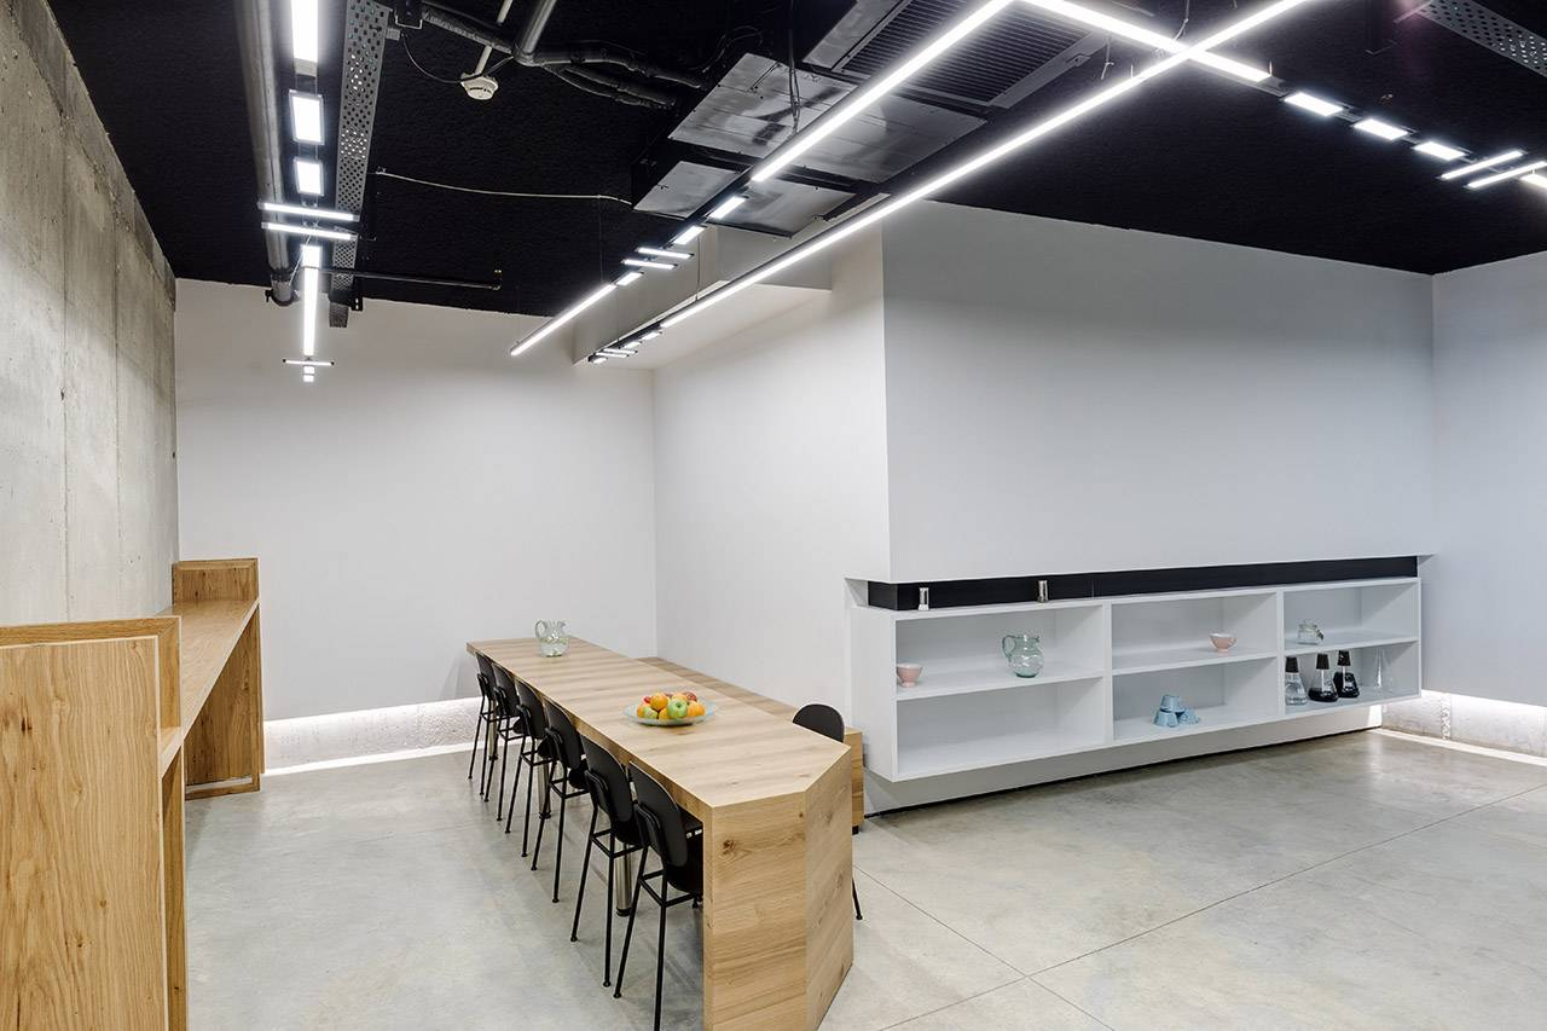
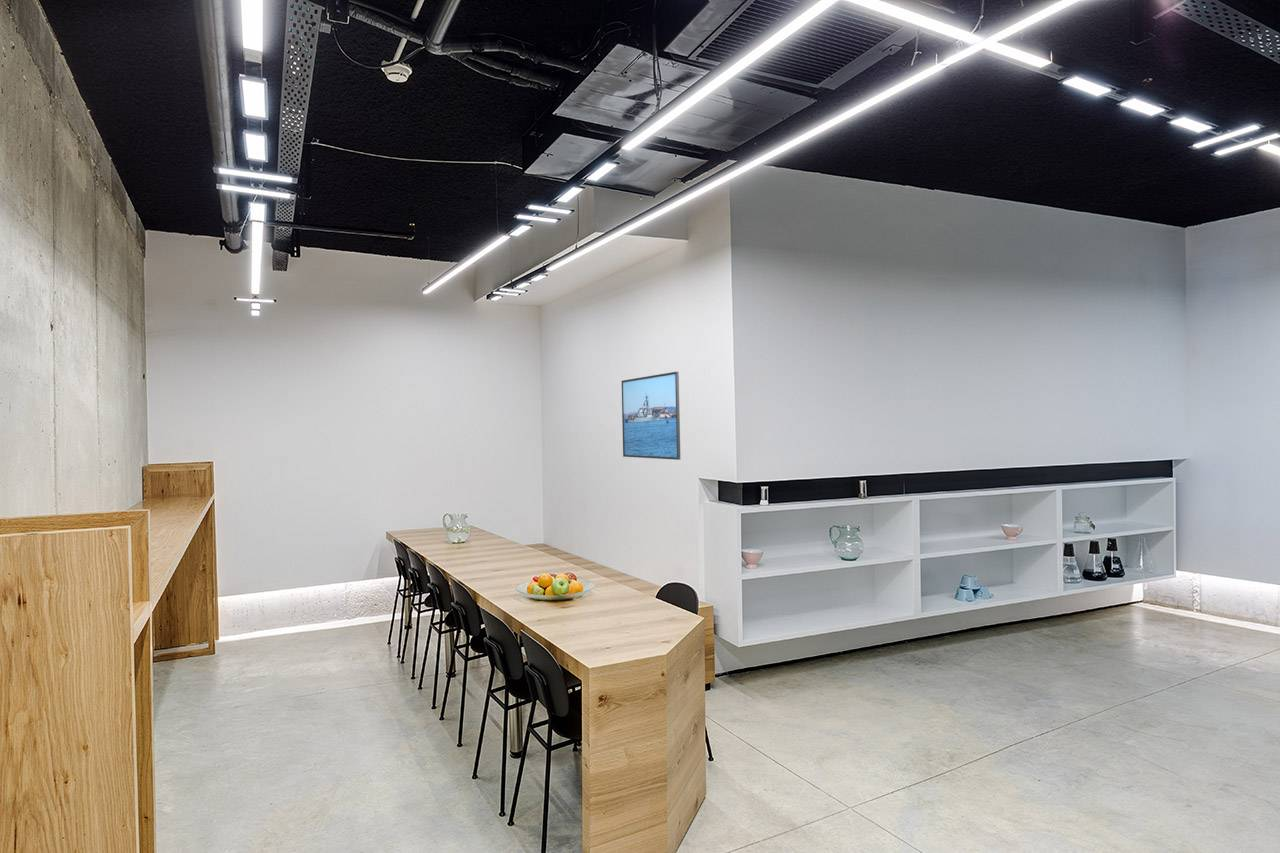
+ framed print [621,371,682,461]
